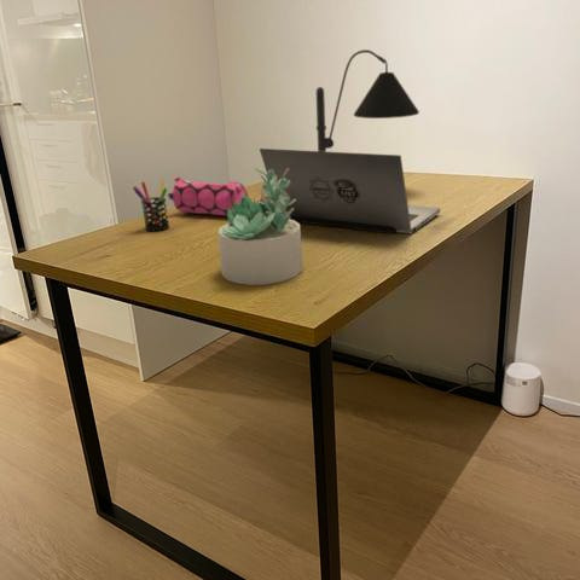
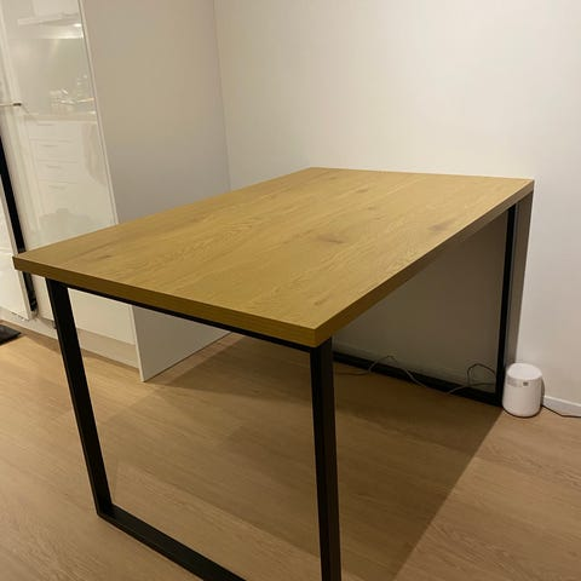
- succulent plant [216,167,303,286]
- laptop [259,147,441,234]
- desk lamp [315,48,420,152]
- pen holder [132,180,170,232]
- pencil case [167,175,250,218]
